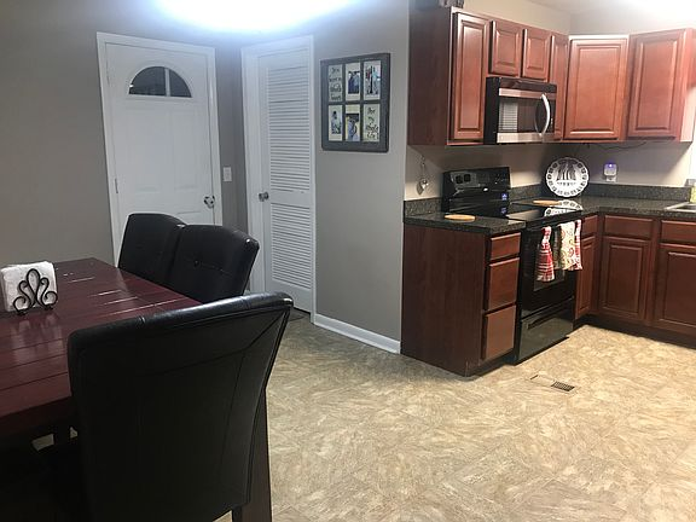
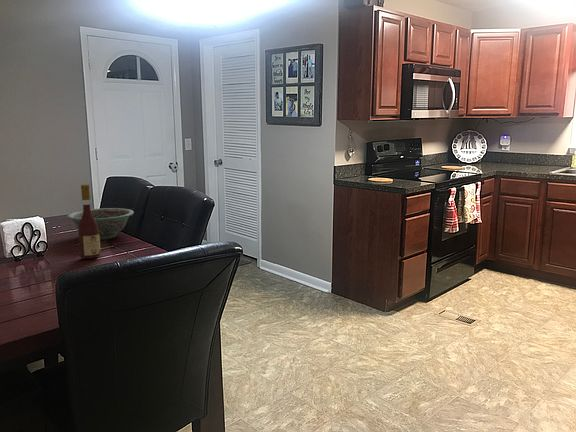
+ wine bottle [77,184,102,259]
+ decorative bowl [65,207,135,241]
